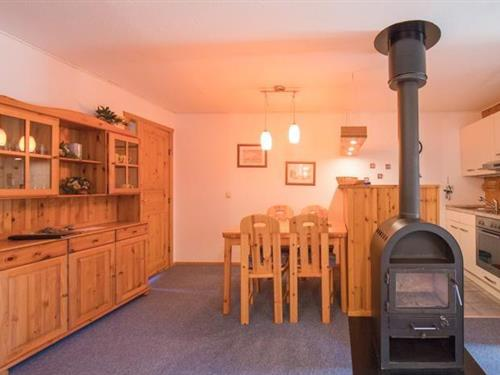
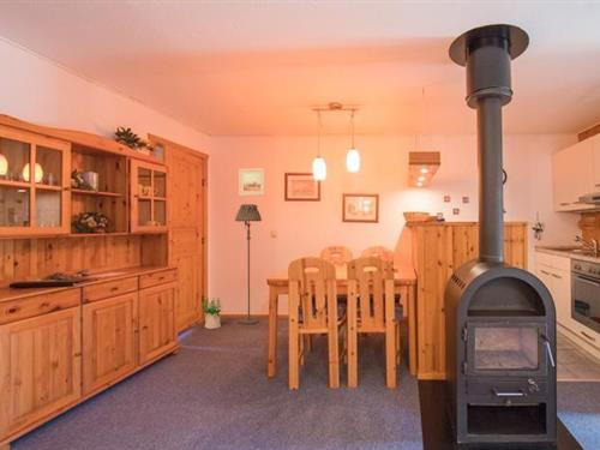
+ potted plant [200,296,223,330]
+ floor lamp [234,203,263,325]
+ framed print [238,167,266,197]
